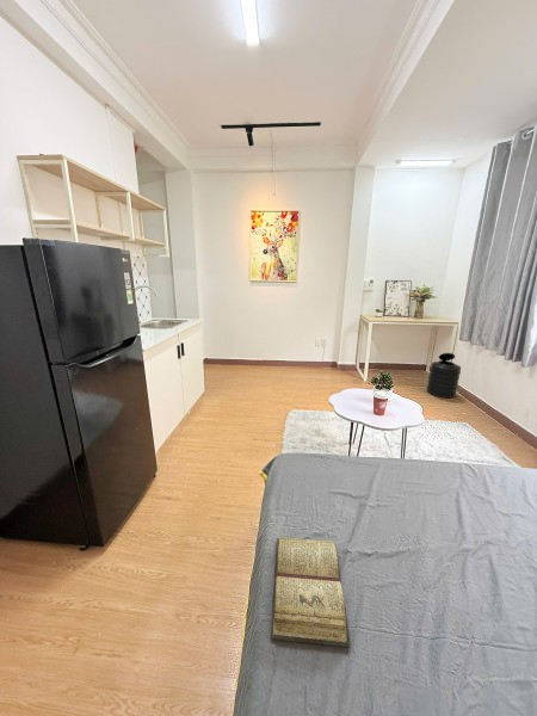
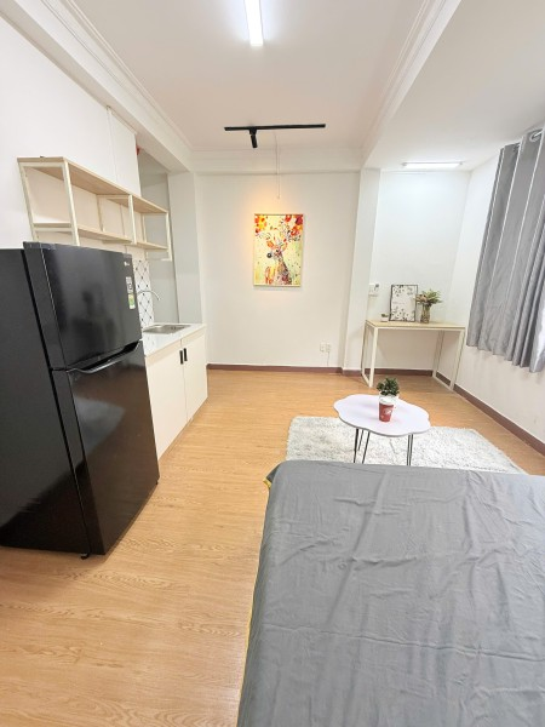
- diary [270,537,351,649]
- trash can [425,352,462,400]
